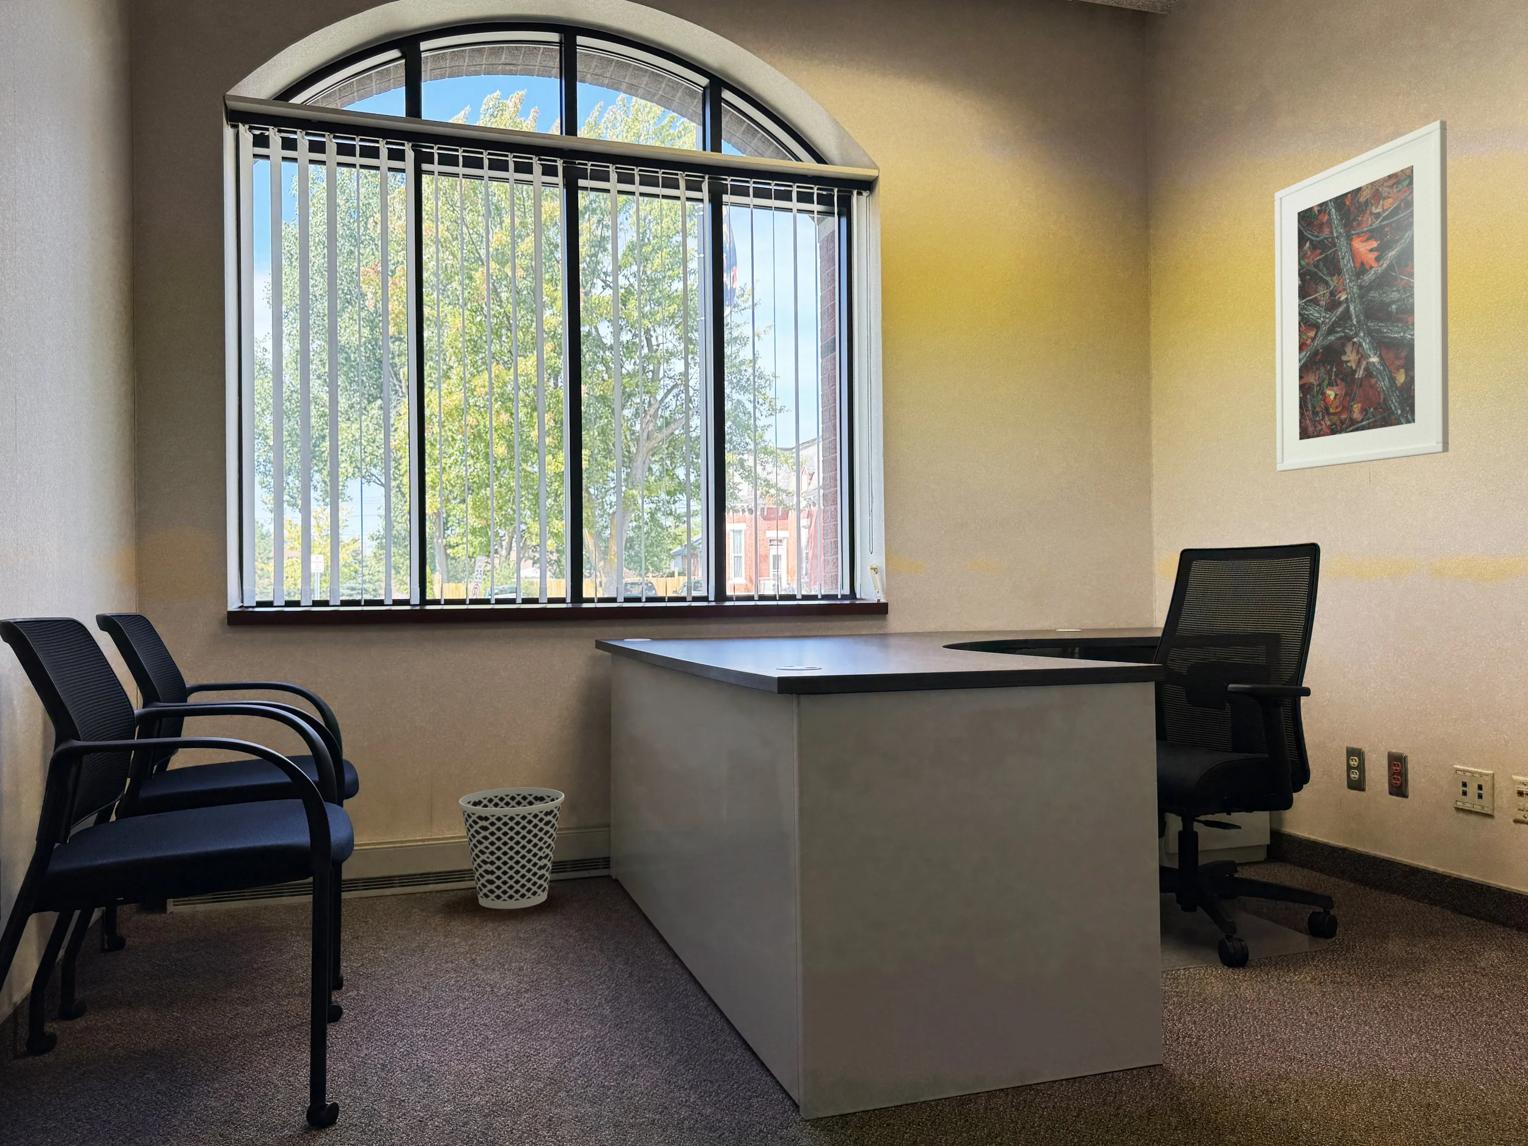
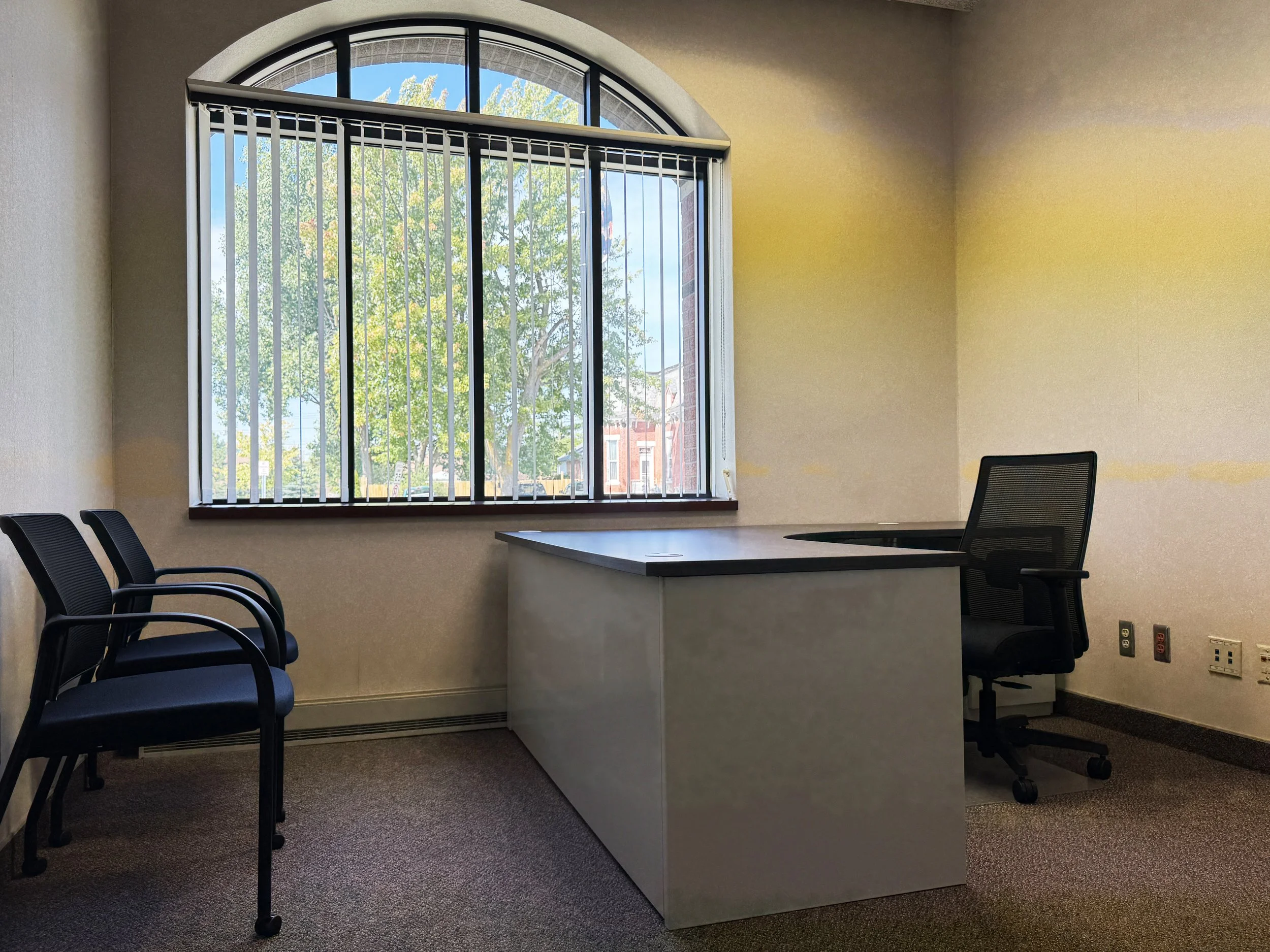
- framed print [1274,119,1449,472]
- wastebasket [458,786,564,910]
